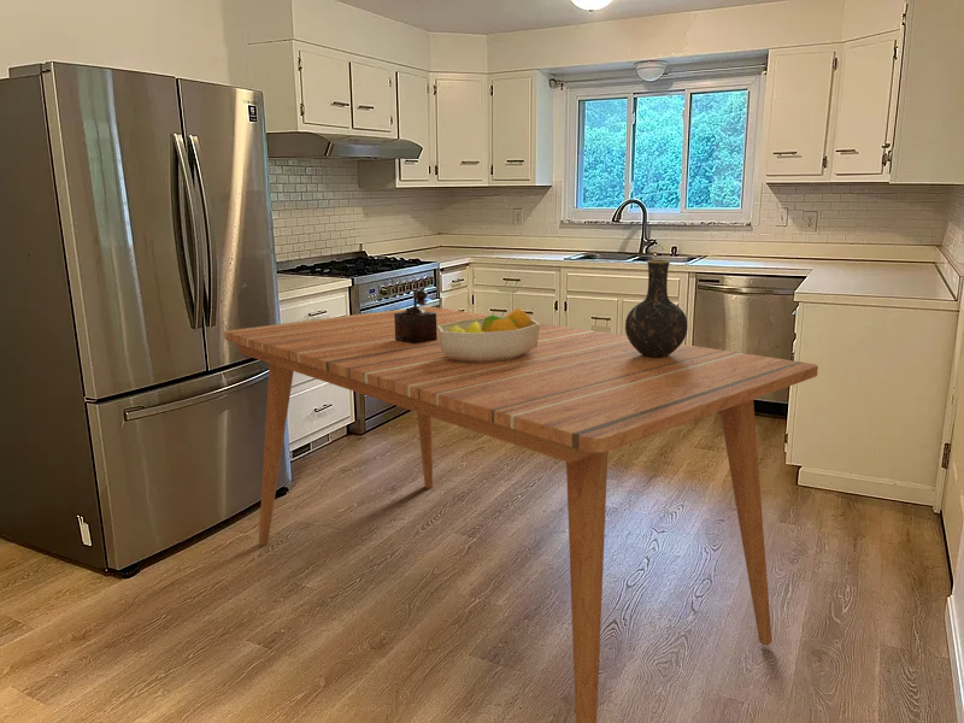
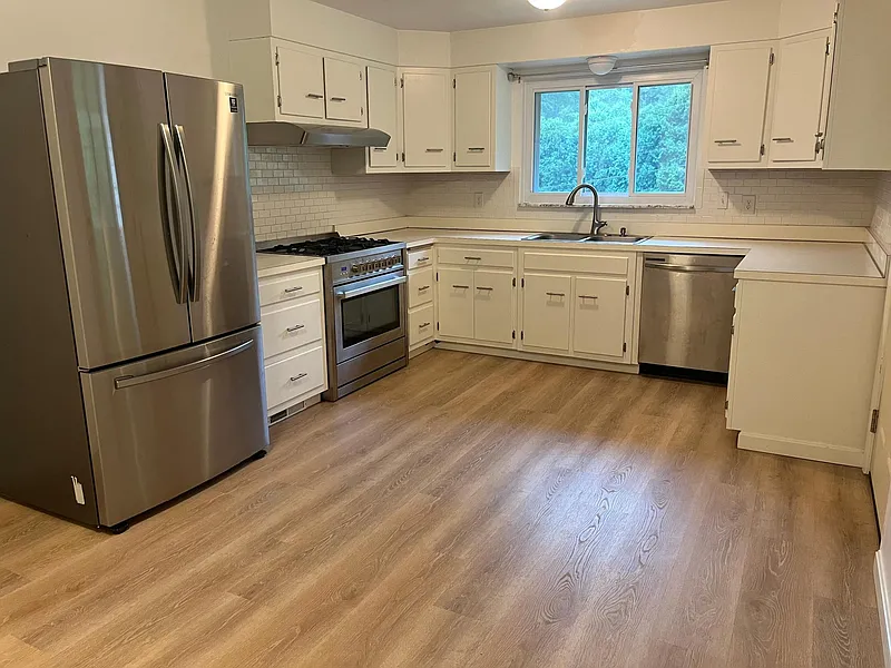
- dining table [223,305,819,723]
- fruit bowl [437,306,540,363]
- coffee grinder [394,288,437,343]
- vase [624,259,689,358]
